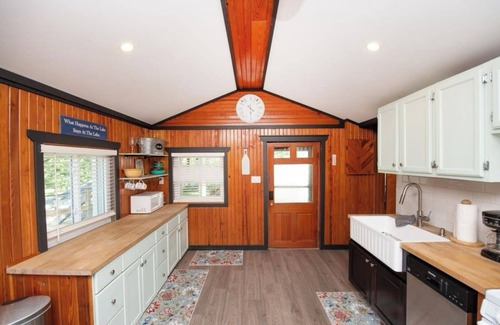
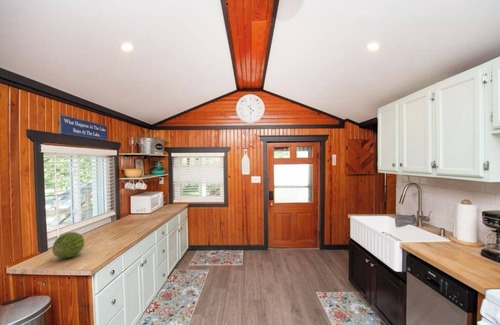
+ fruit [51,231,85,259]
